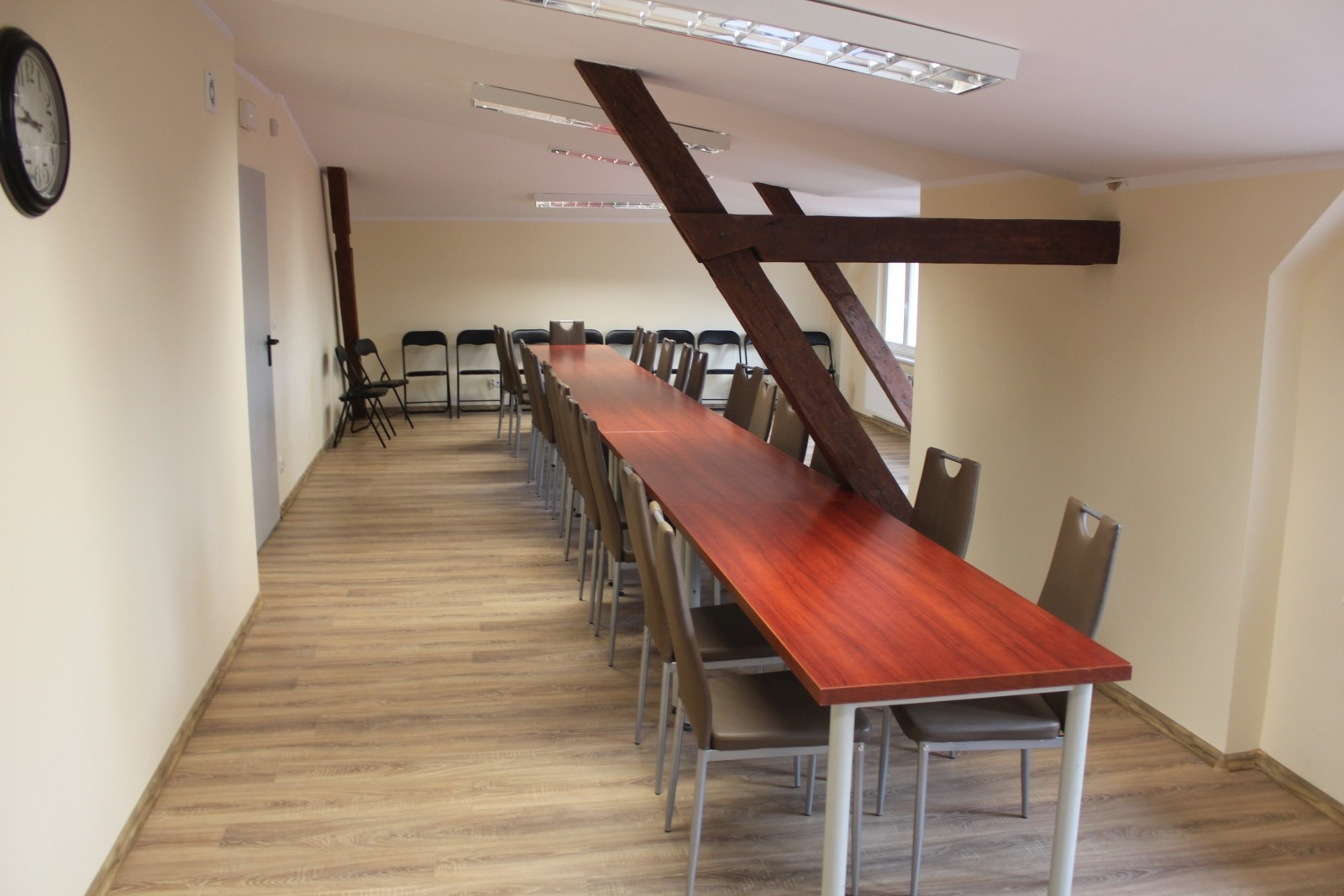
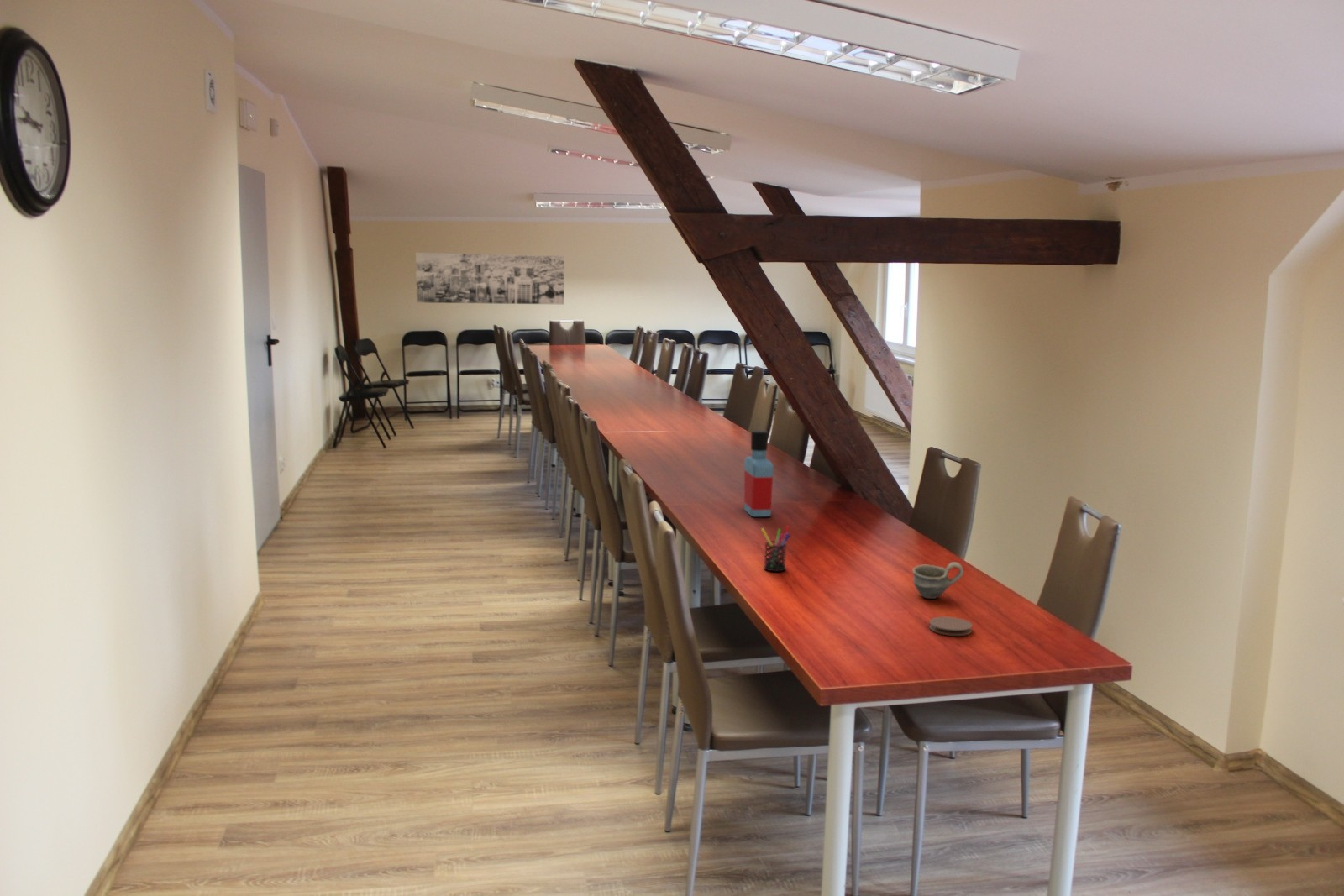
+ pen holder [760,525,791,573]
+ bottle [743,430,774,517]
+ coaster [928,616,974,637]
+ cup [912,561,964,600]
+ wall art [415,252,565,306]
